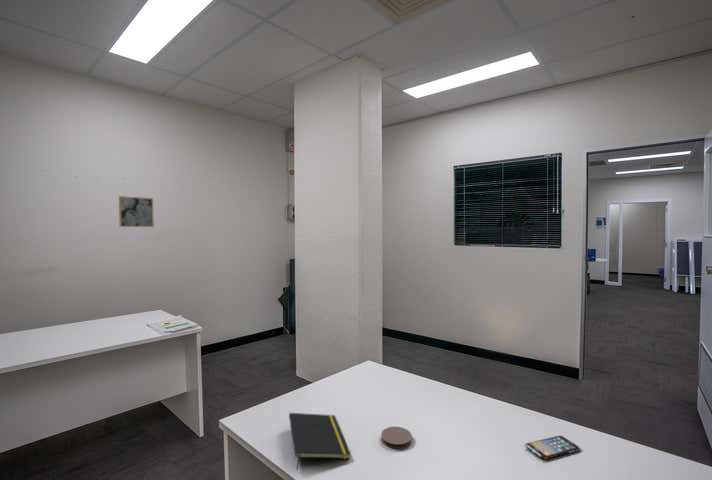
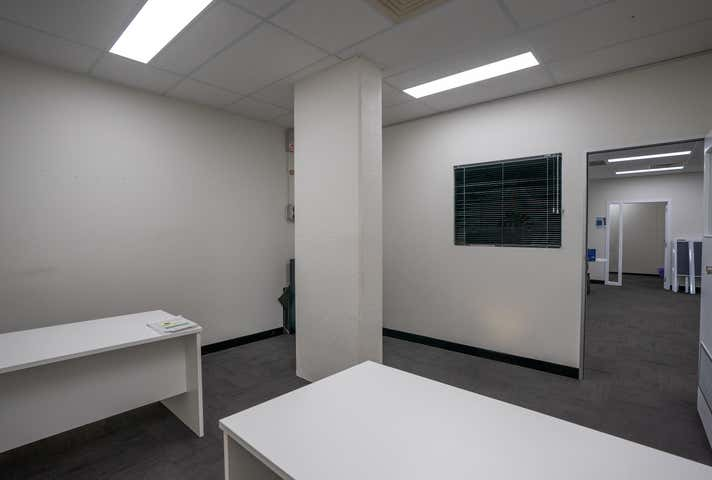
- notepad [288,412,352,471]
- wall art [118,195,155,228]
- smartphone [524,435,582,460]
- coaster [380,426,413,450]
